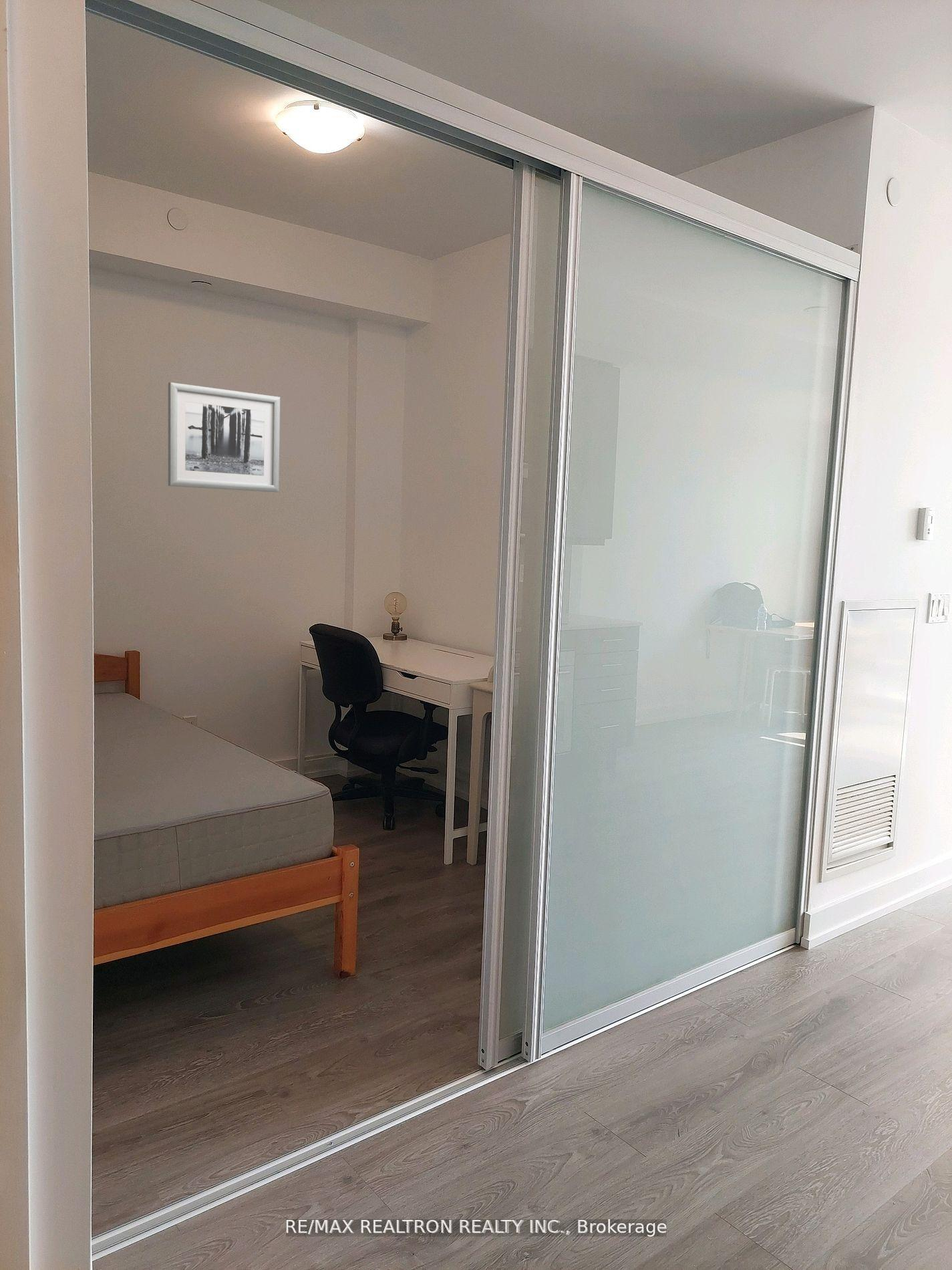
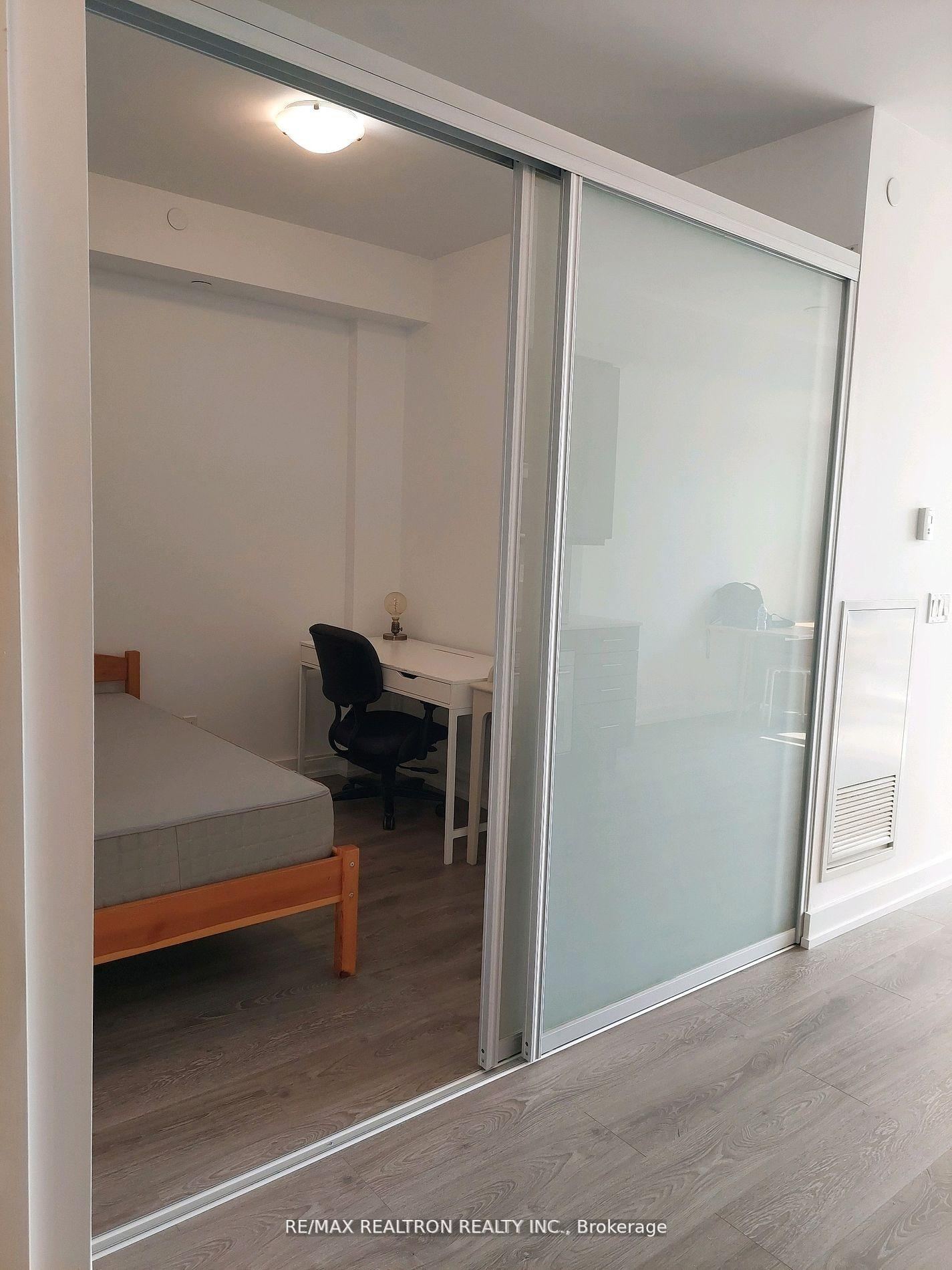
- wall art [168,382,281,493]
